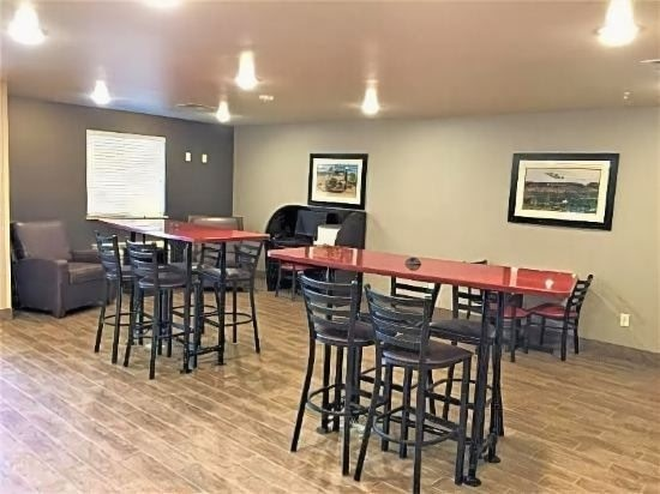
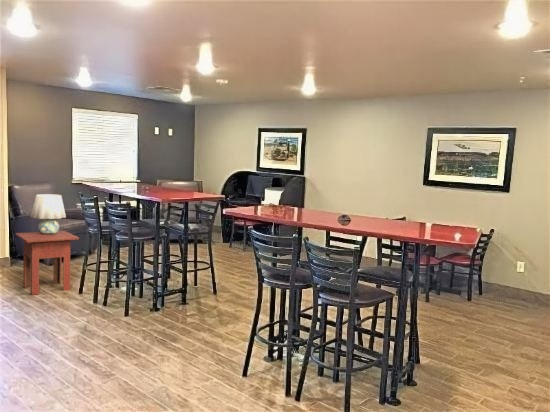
+ side table [14,230,80,296]
+ table lamp [30,193,67,234]
